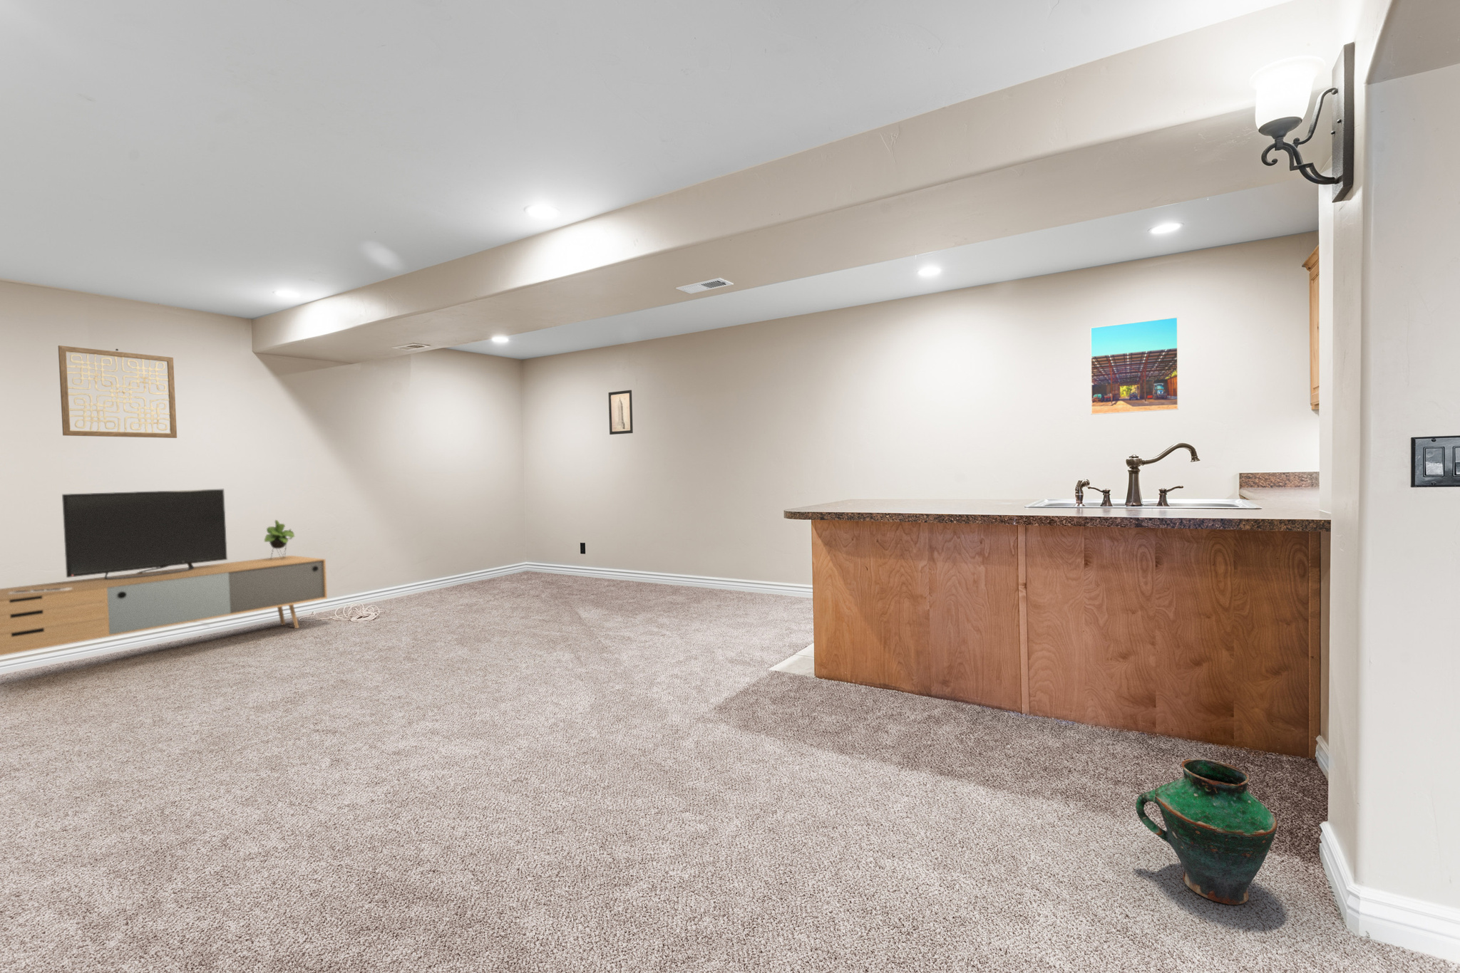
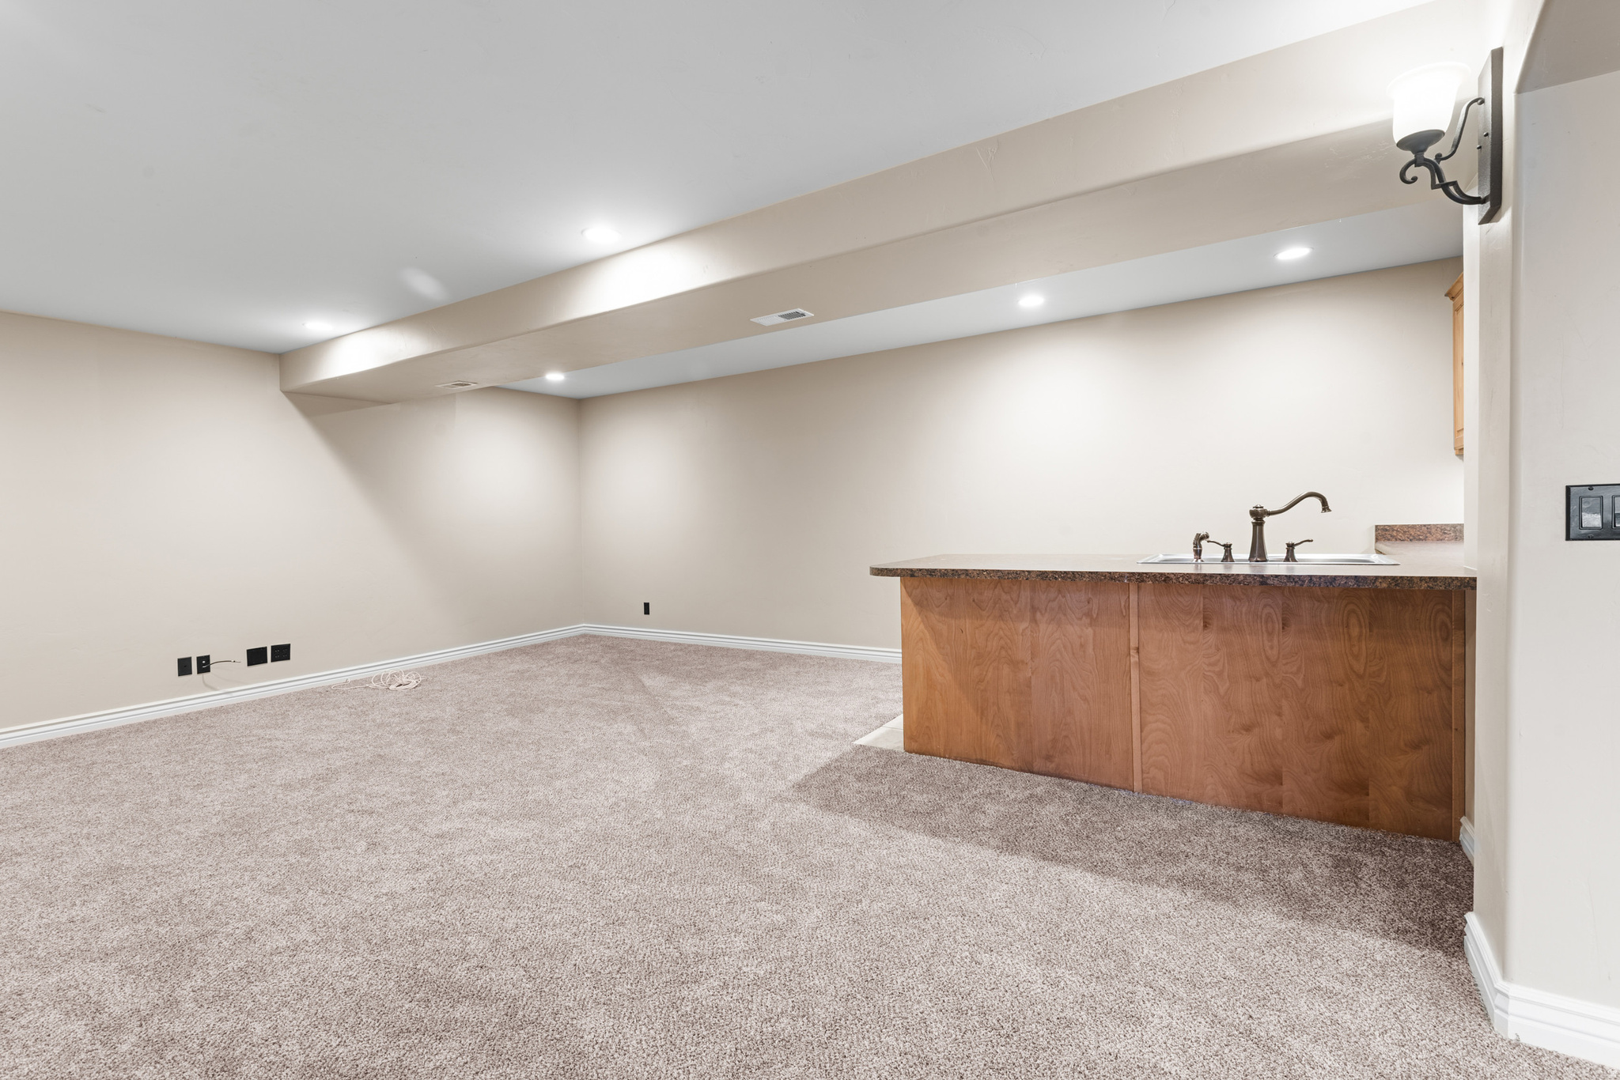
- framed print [1090,316,1179,415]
- wall art [58,344,177,439]
- media console [0,489,328,656]
- vase [1135,758,1279,906]
- wall art [608,390,633,435]
